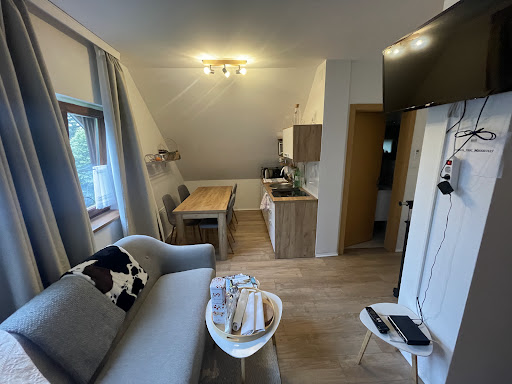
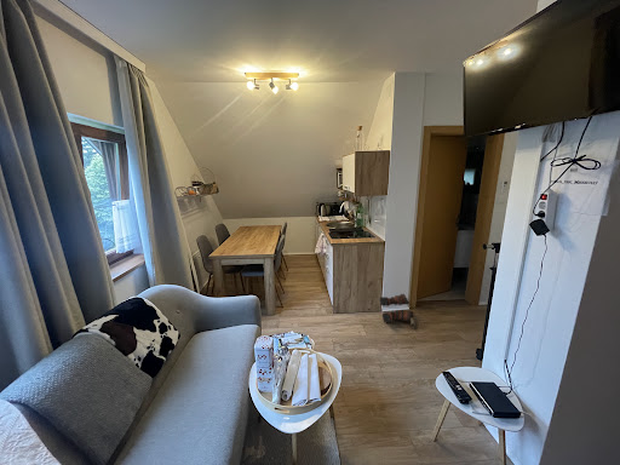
+ boots [379,293,415,329]
